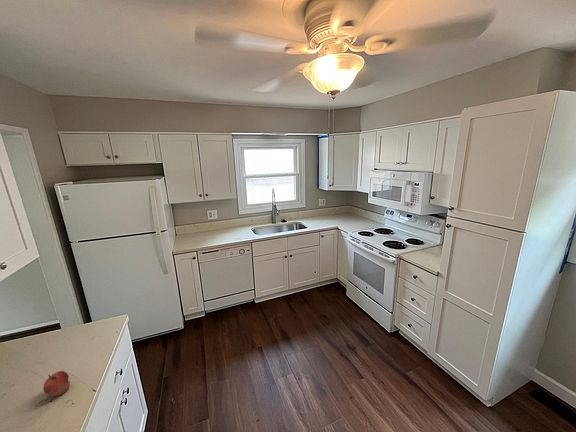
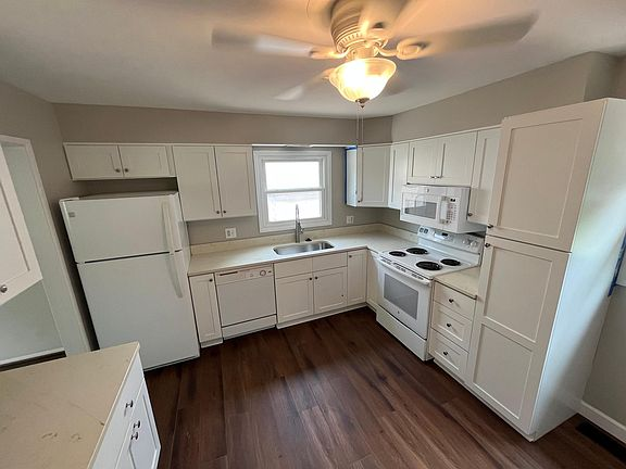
- fruit [42,370,71,397]
